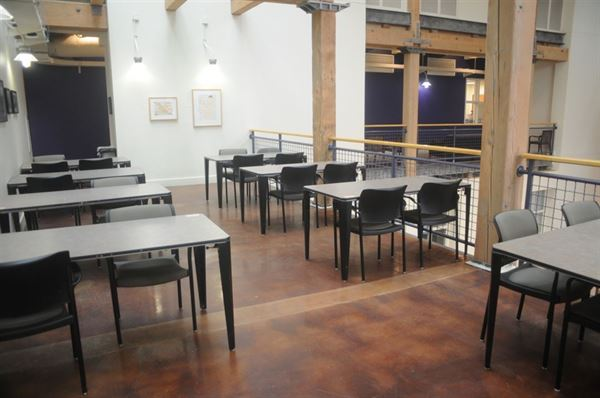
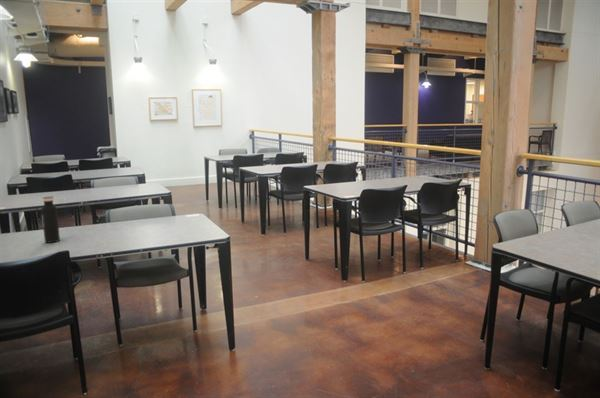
+ water bottle [40,195,61,244]
